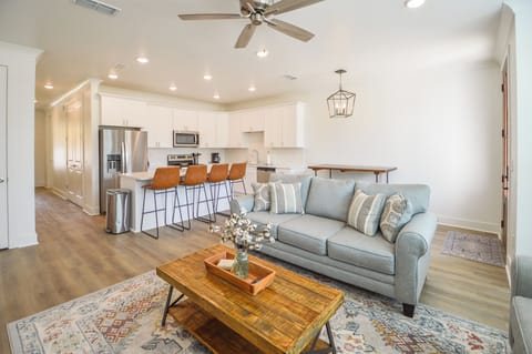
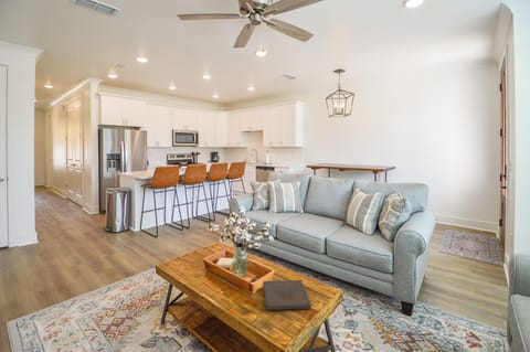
+ pizza box [262,279,312,311]
